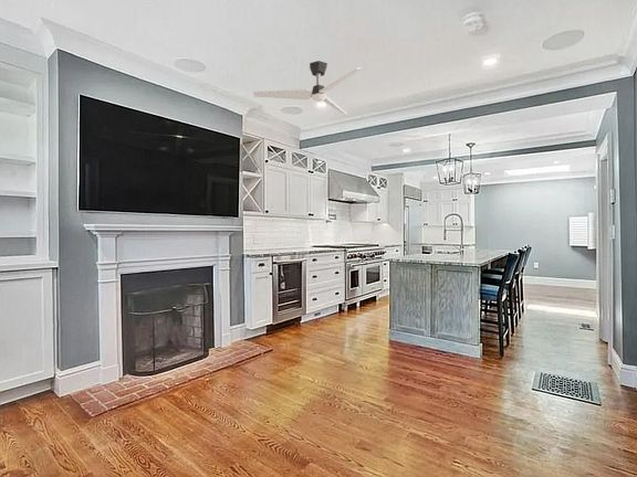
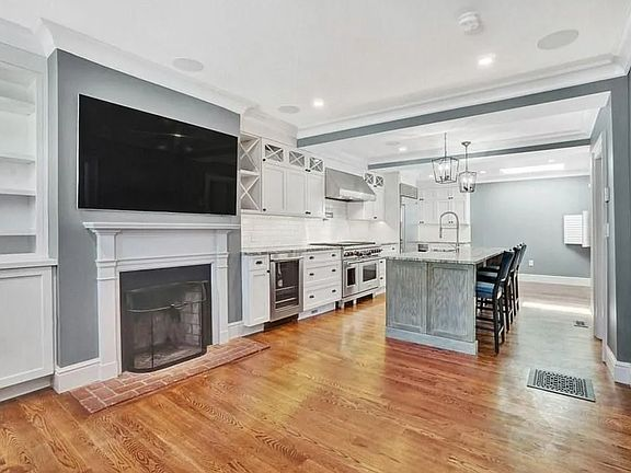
- ceiling fan [252,60,363,115]
